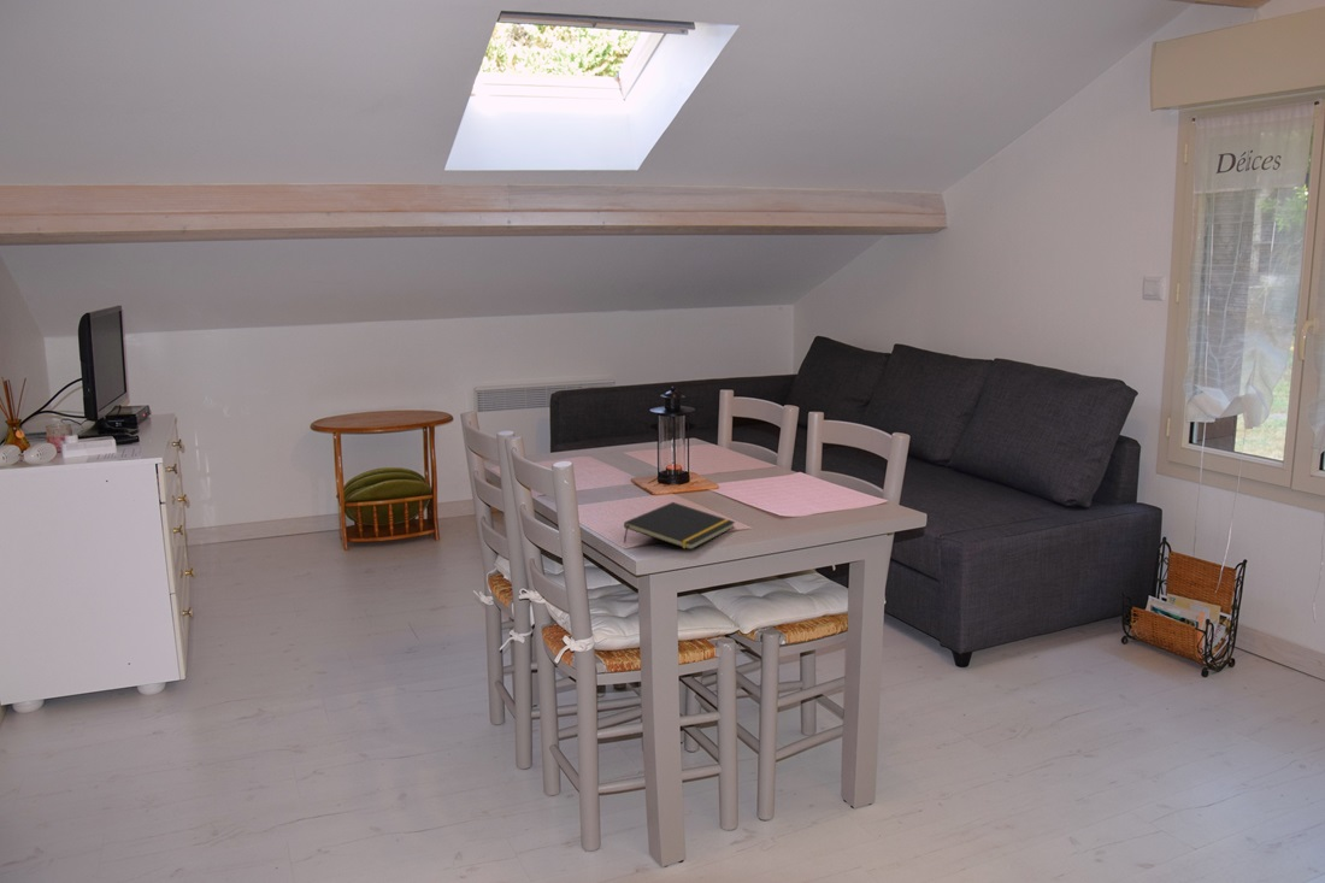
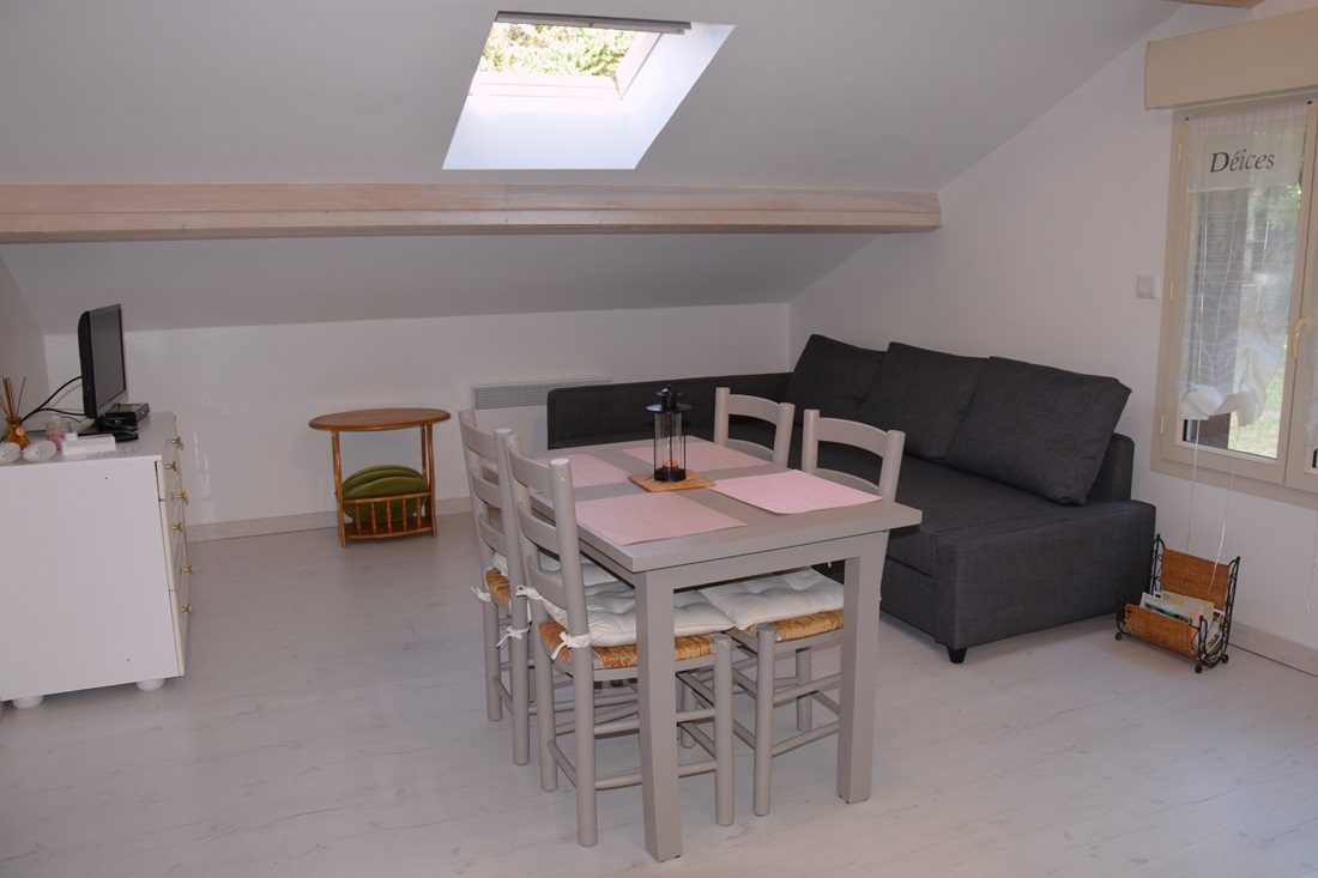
- notepad [623,501,736,552]
